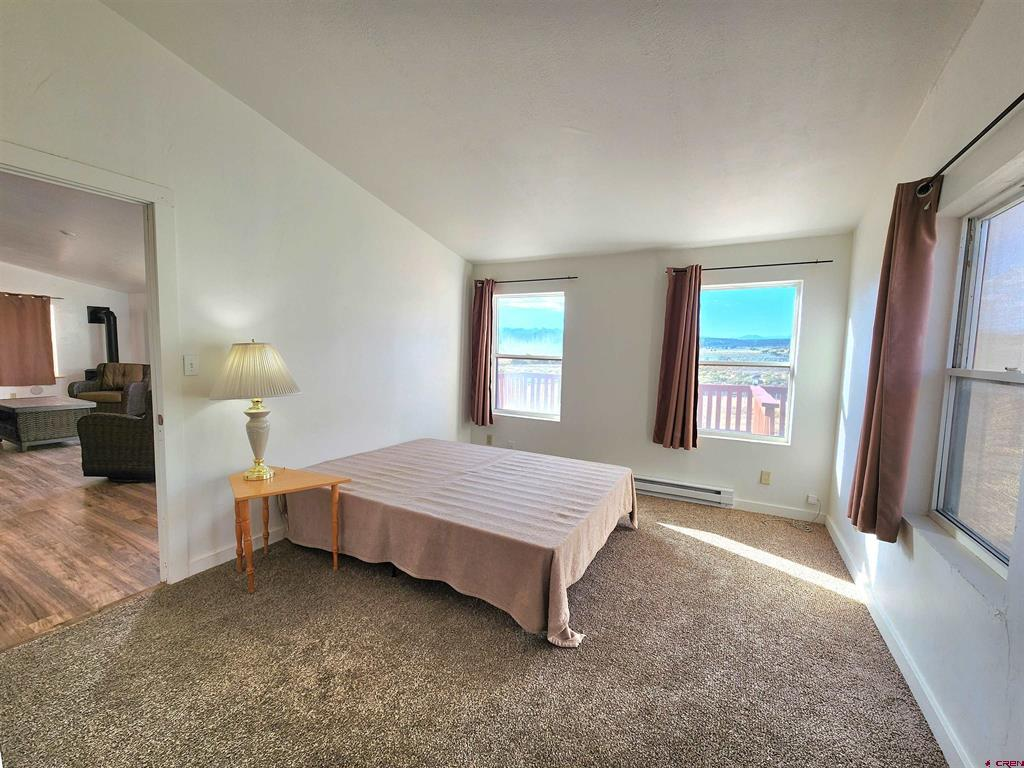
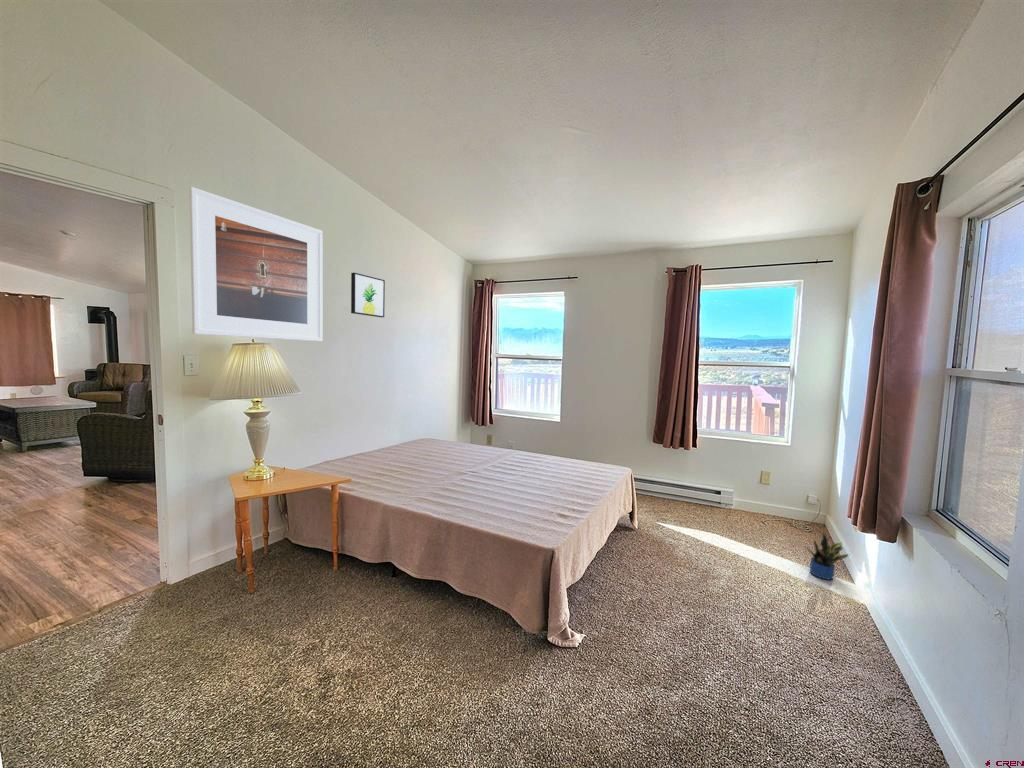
+ potted plant [804,531,850,581]
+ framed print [188,186,323,342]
+ wall art [350,272,386,318]
